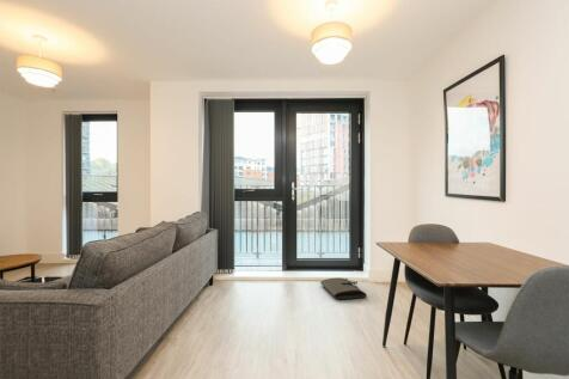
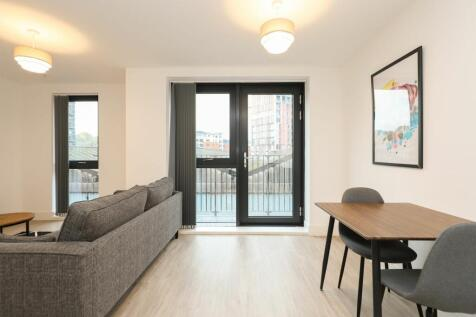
- tool roll [319,277,368,300]
